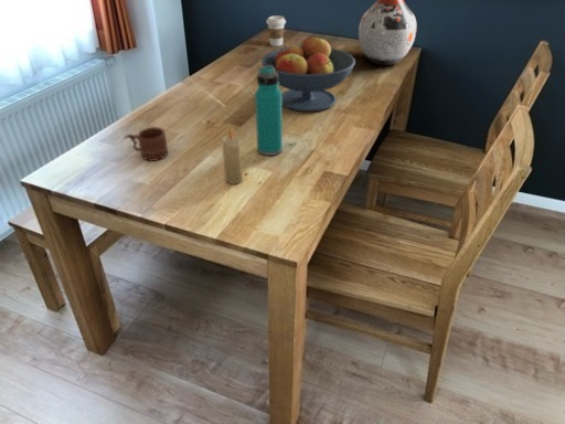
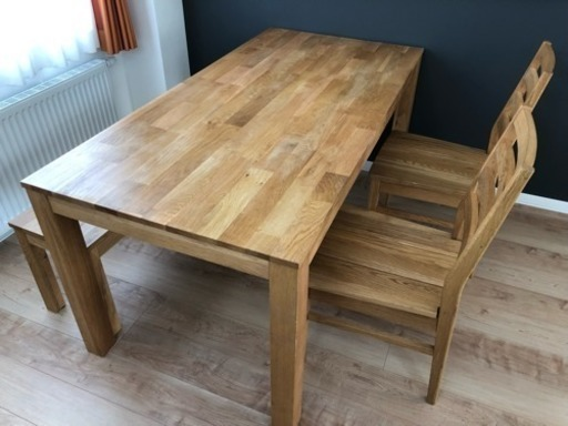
- fruit bowl [260,36,356,113]
- coffee cup [266,14,287,47]
- candle [221,128,244,186]
- mug [124,127,169,162]
- vase [358,0,417,66]
- water bottle [254,65,284,157]
